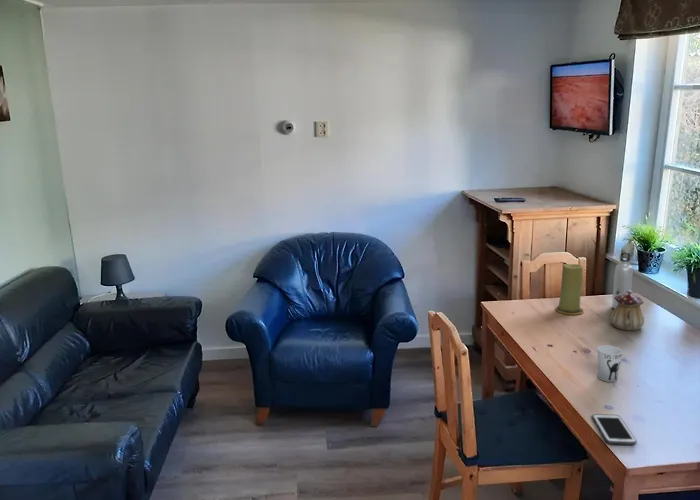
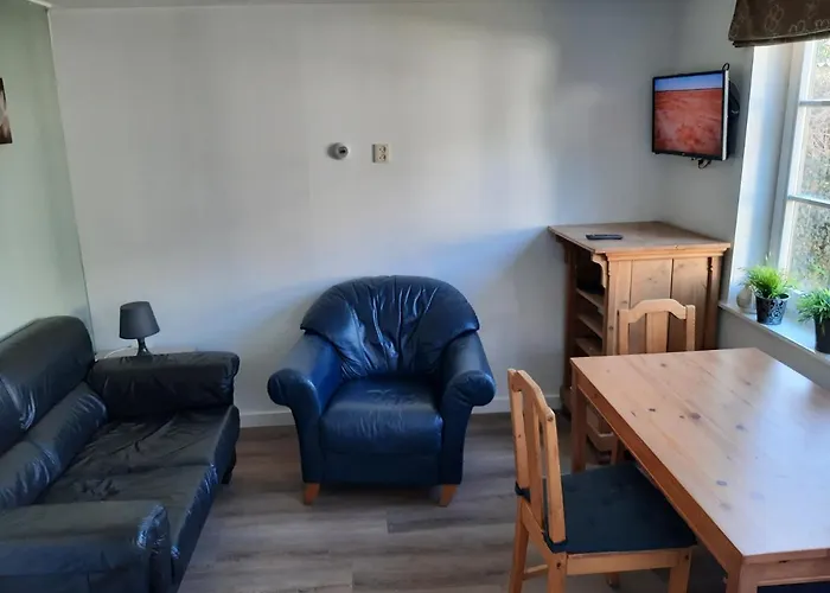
- cell phone [592,413,638,446]
- water bottle [611,251,634,309]
- candle [555,263,585,315]
- teapot [609,290,645,331]
- cup [597,345,623,383]
